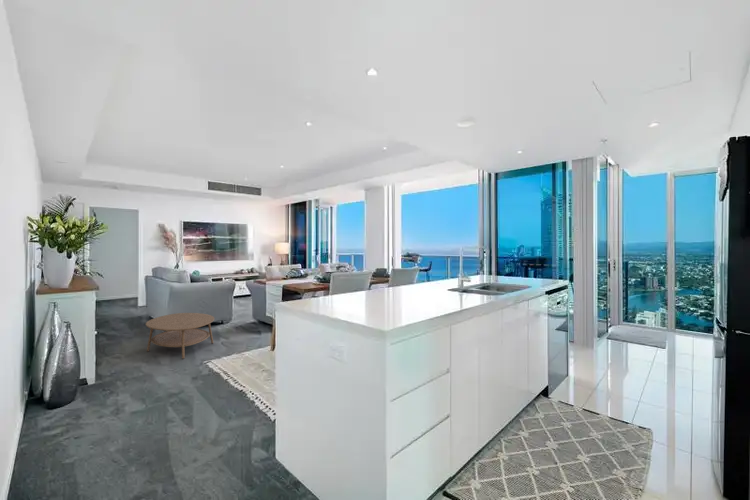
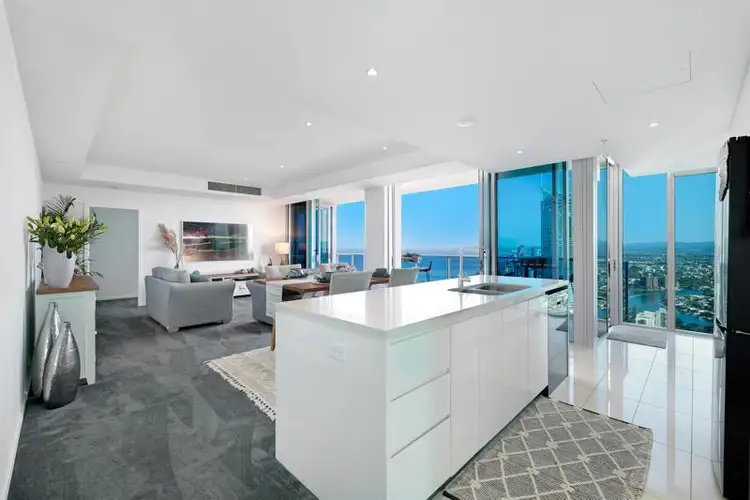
- coffee table [145,312,215,360]
